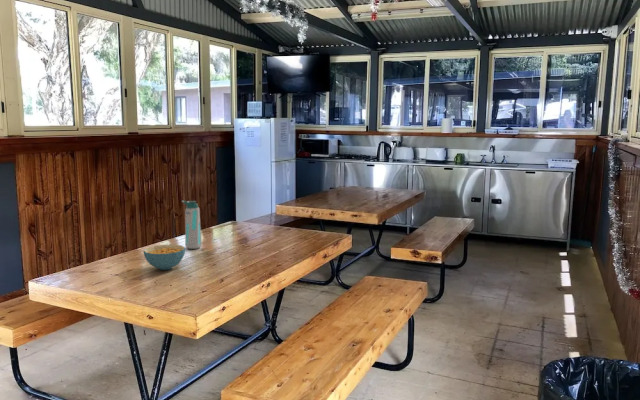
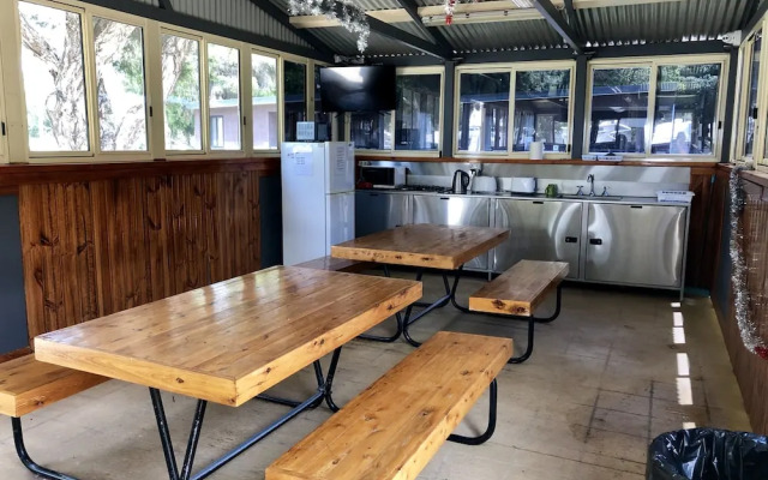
- water bottle [181,200,203,250]
- cereal bowl [143,244,186,271]
